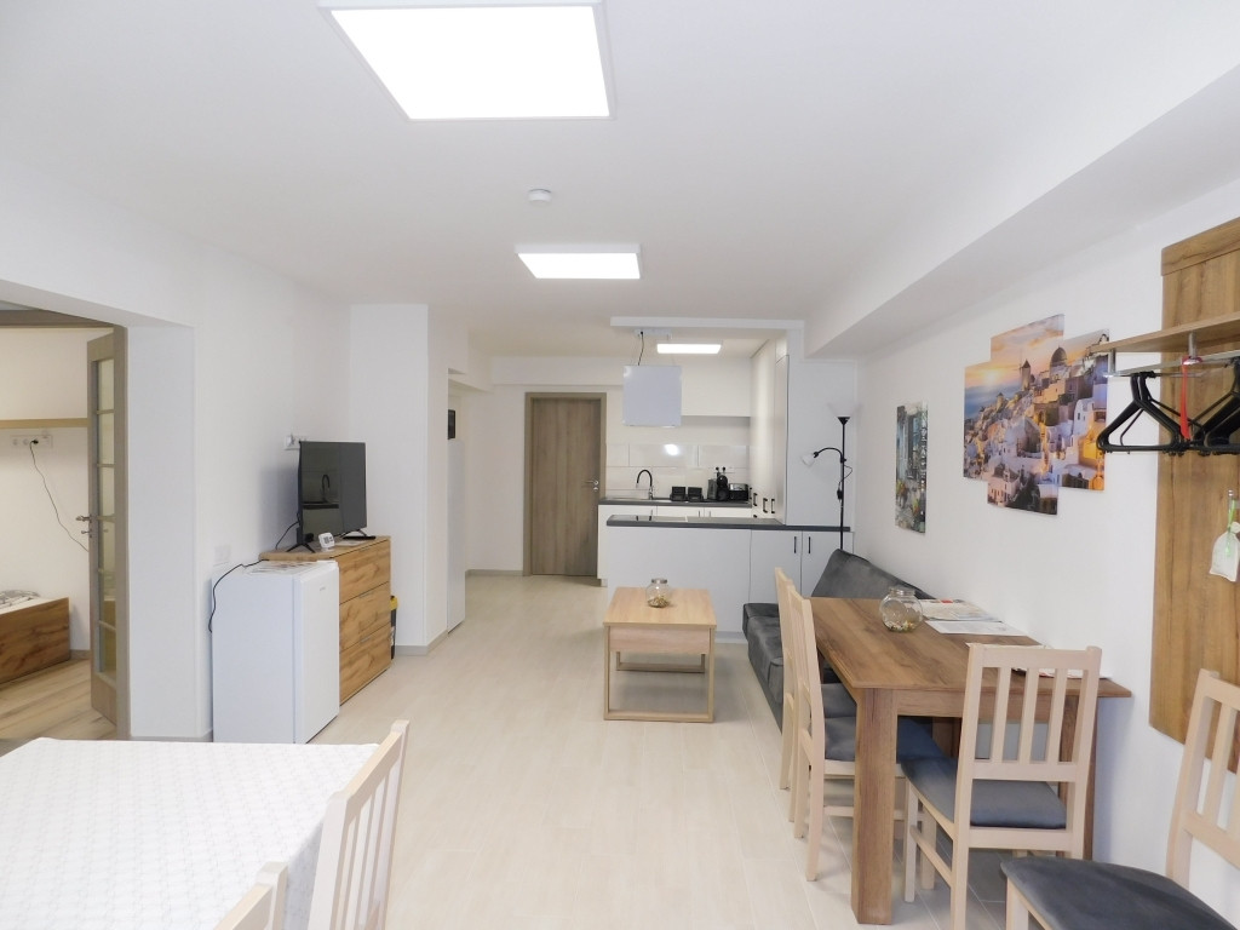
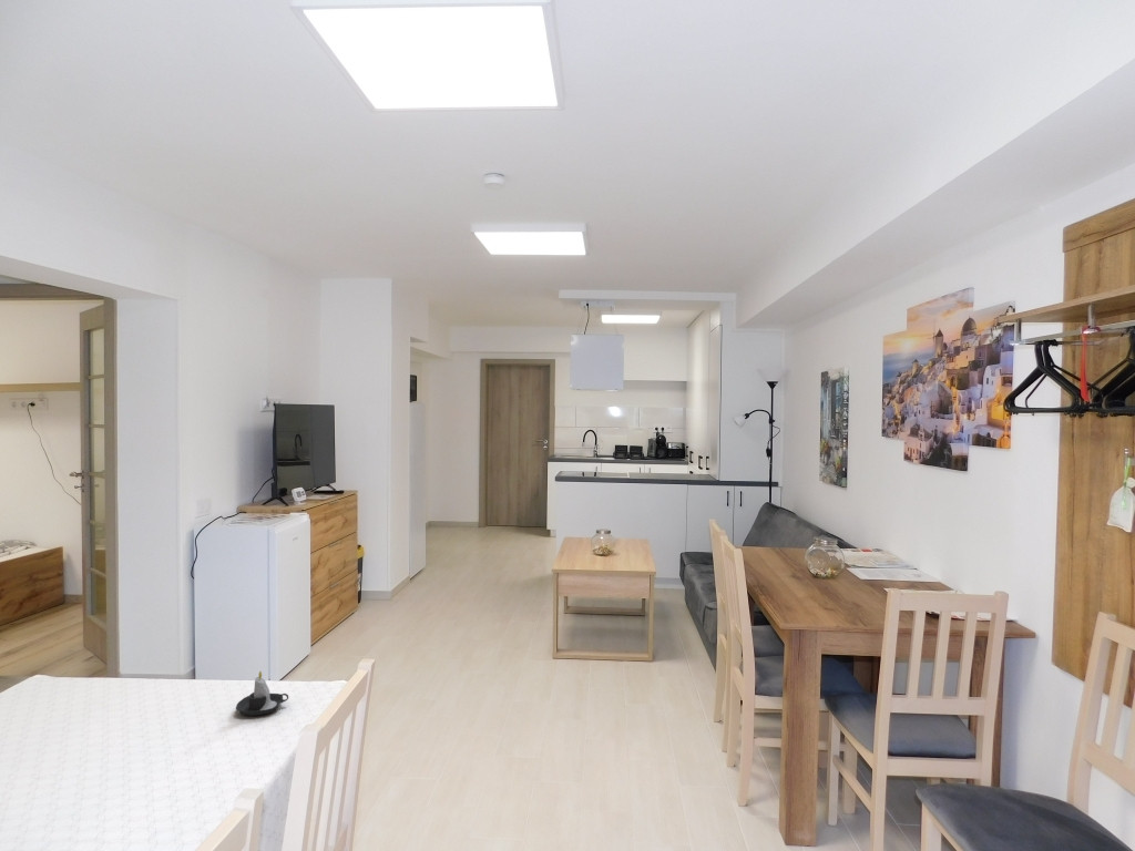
+ candle [235,670,289,717]
